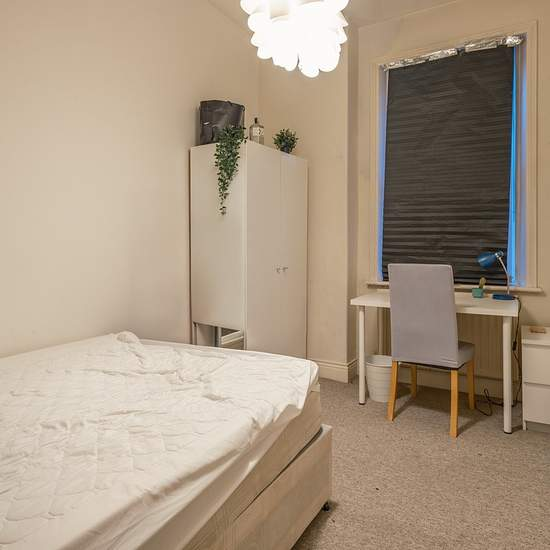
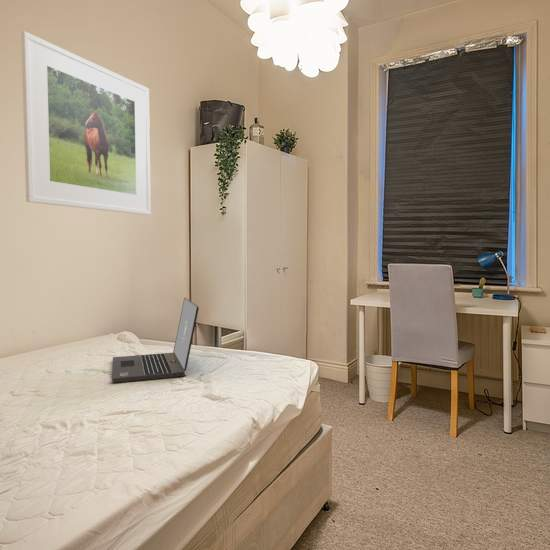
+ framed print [20,31,152,216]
+ laptop [111,296,200,384]
